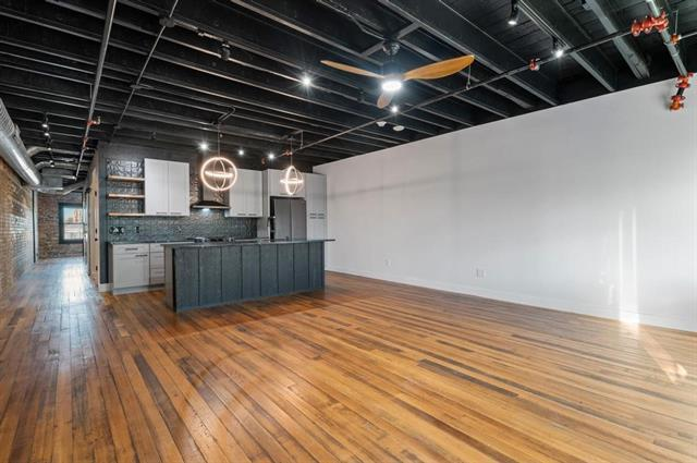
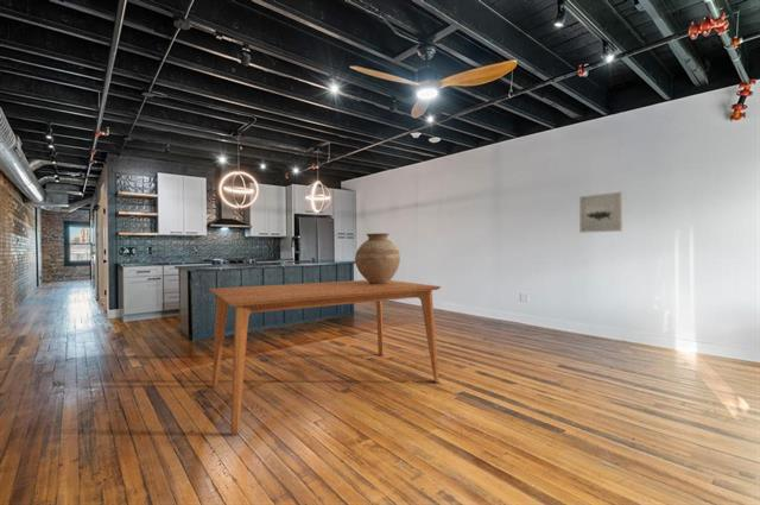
+ wall art [578,191,623,234]
+ dining table [208,279,442,436]
+ ceramic pot [354,232,401,284]
